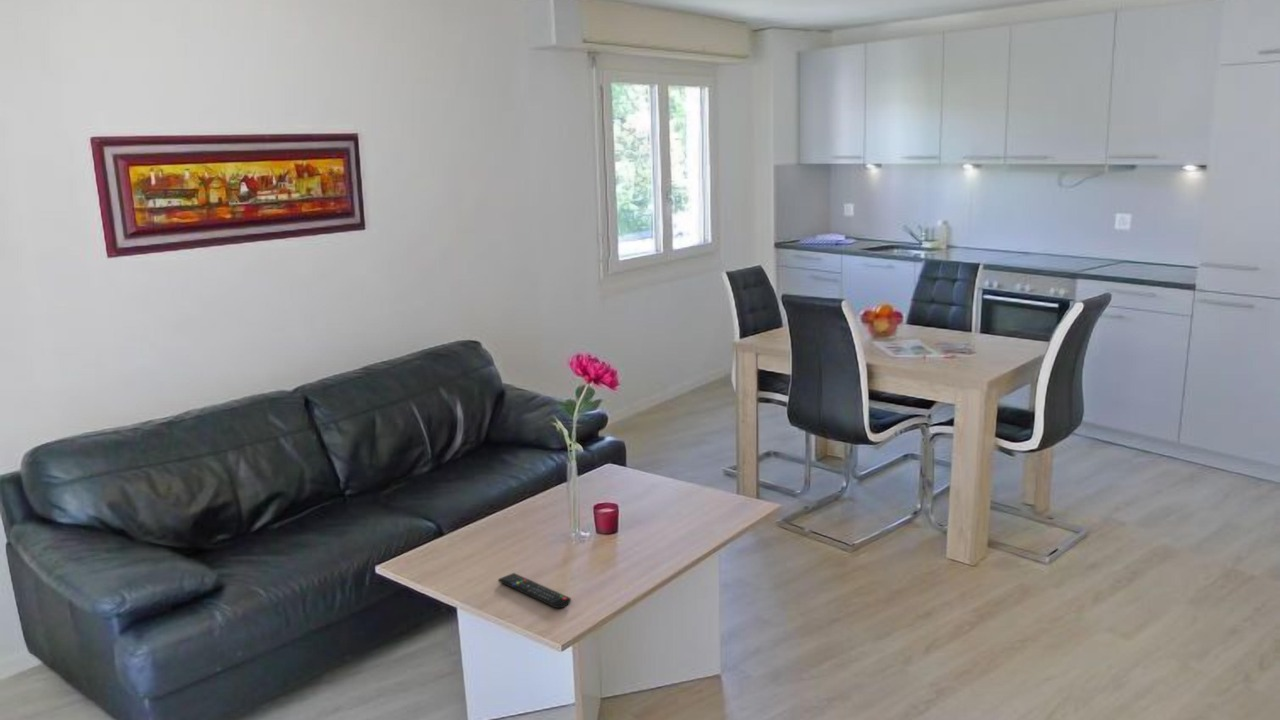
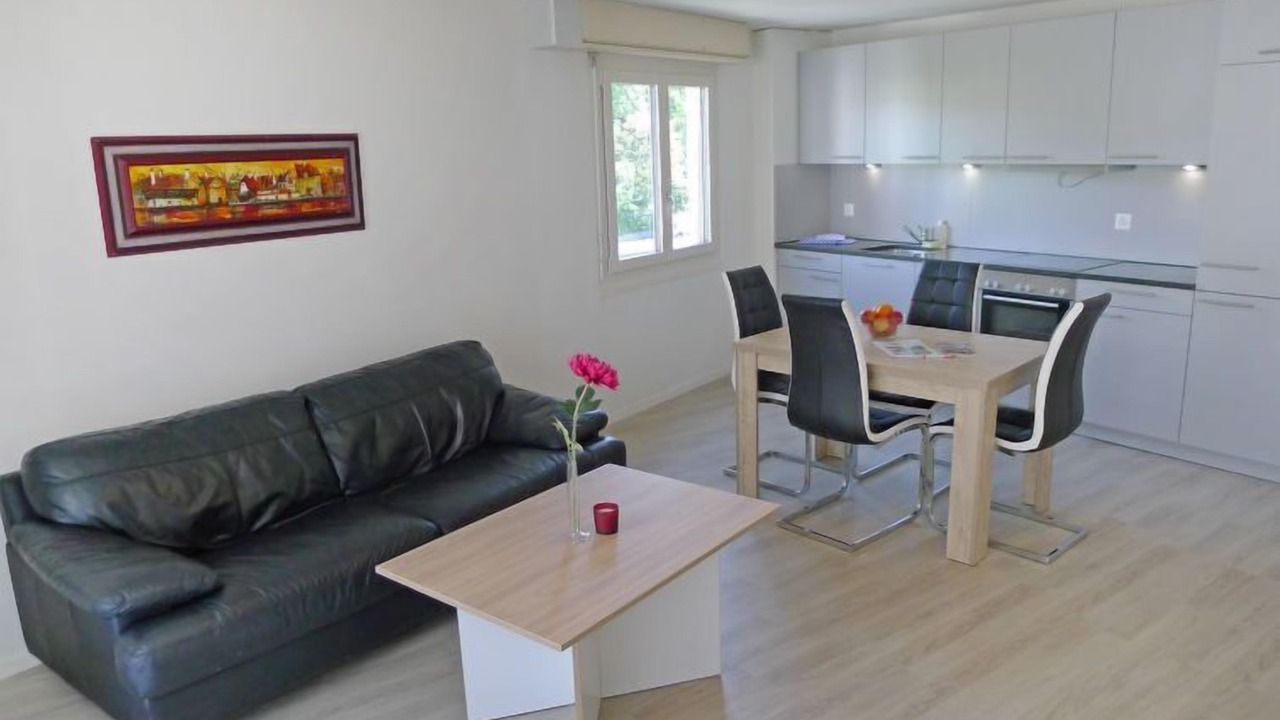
- remote control [497,572,572,609]
